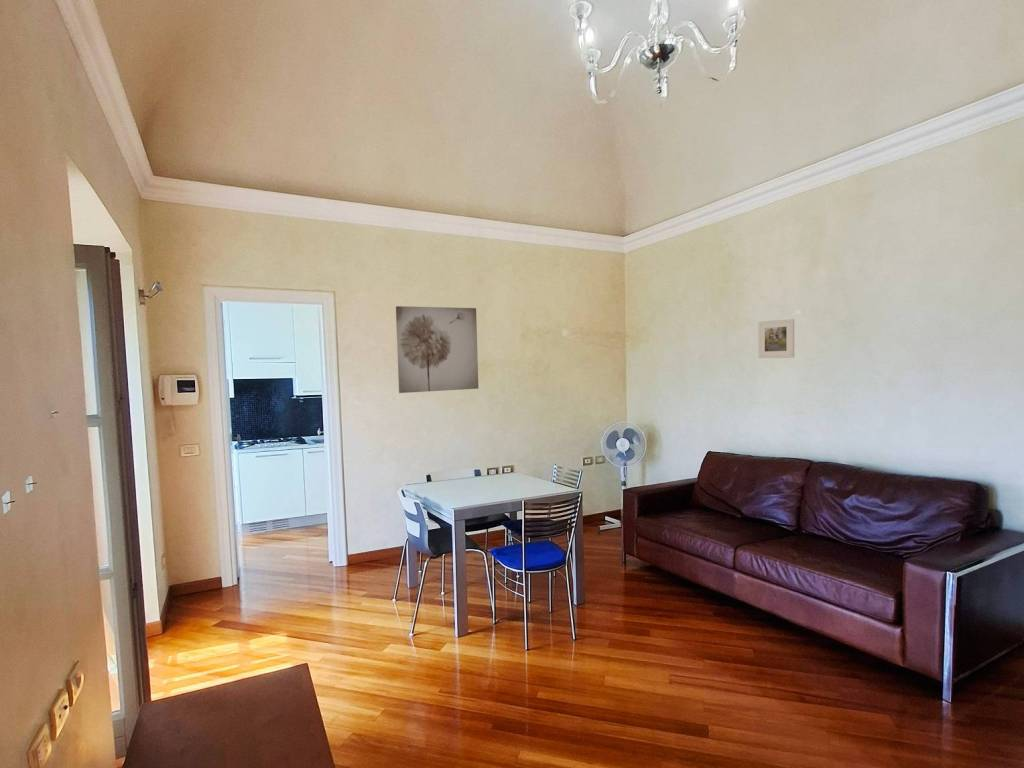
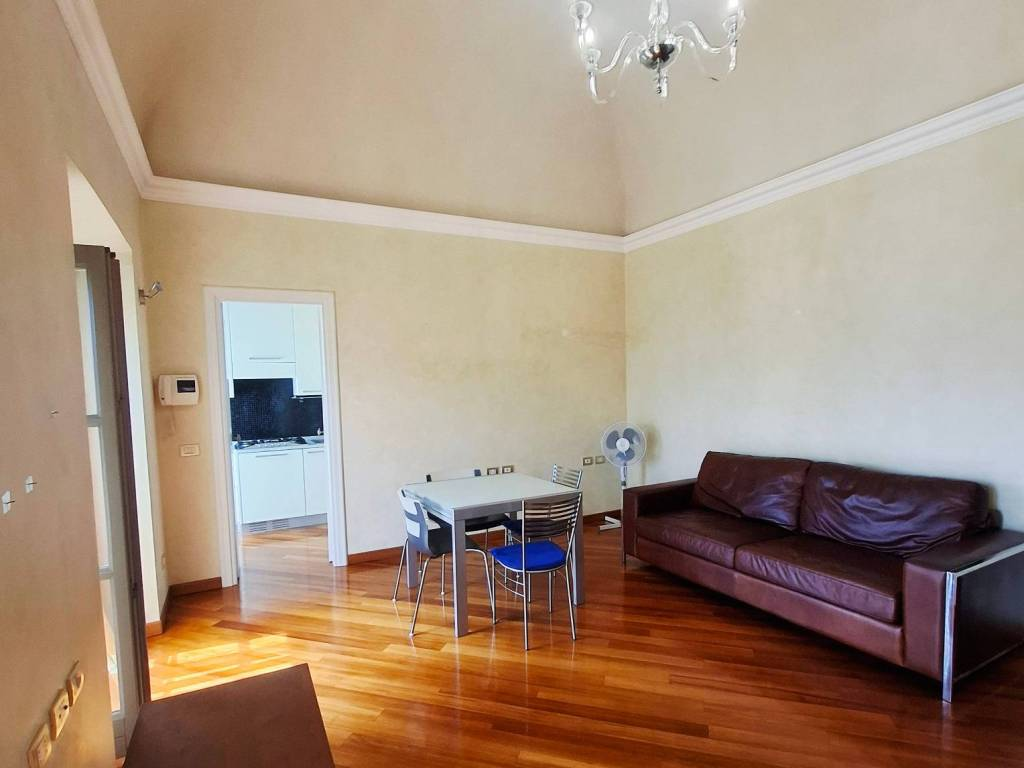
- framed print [757,318,795,359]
- wall art [395,305,479,394]
